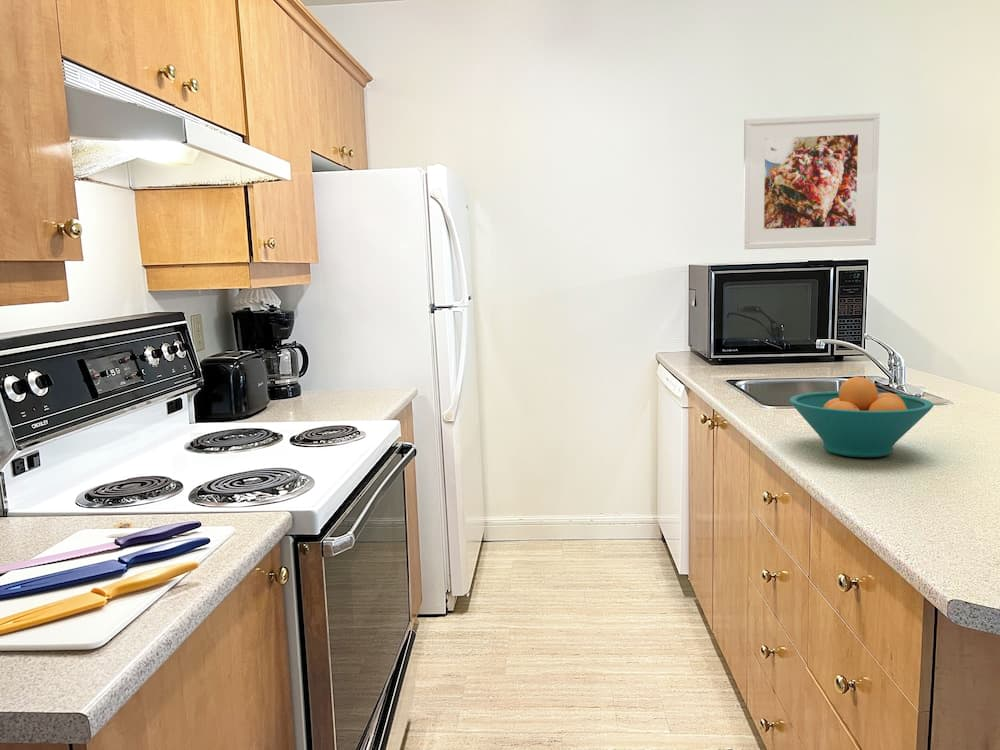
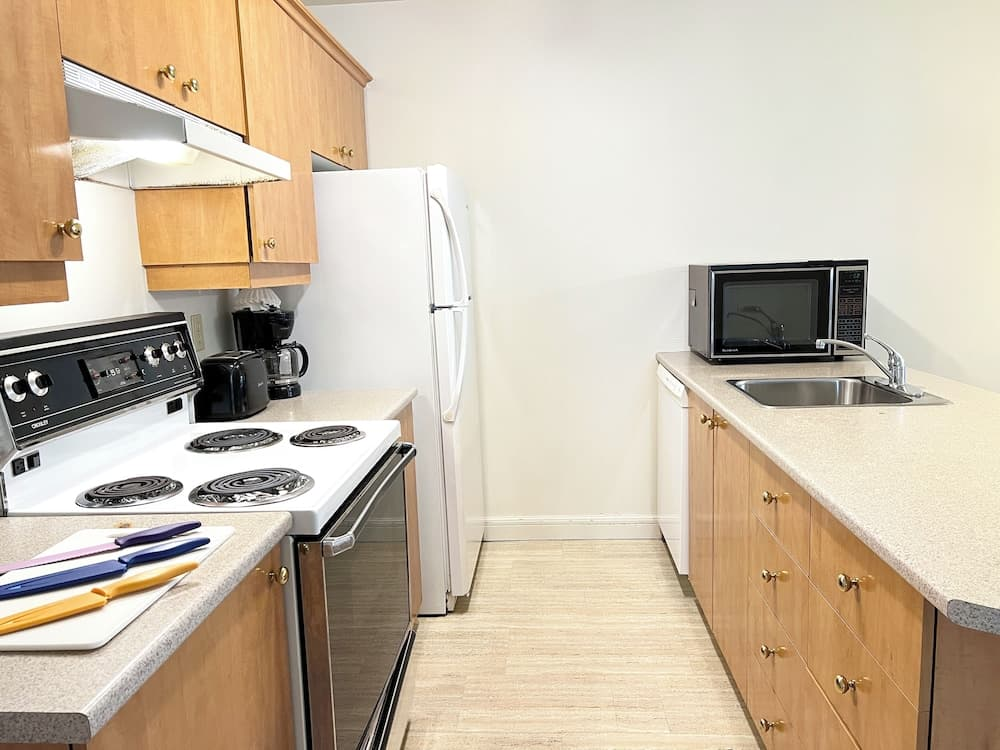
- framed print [742,112,881,250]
- fruit bowl [788,376,934,458]
